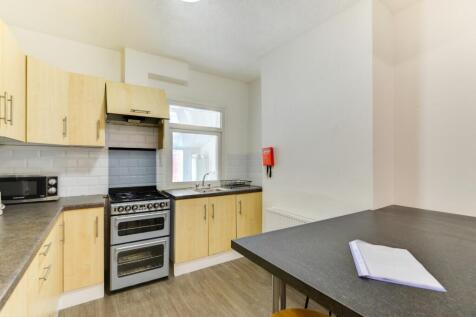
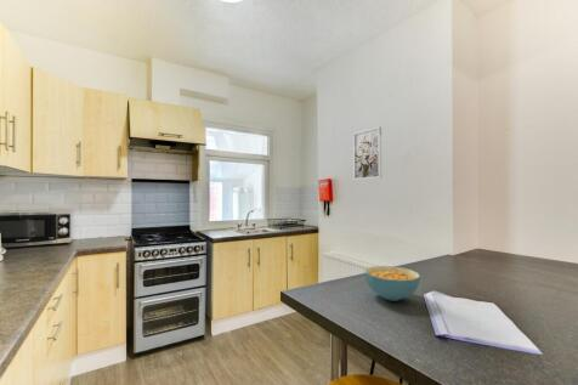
+ wall art [352,125,382,181]
+ cereal bowl [364,265,421,302]
